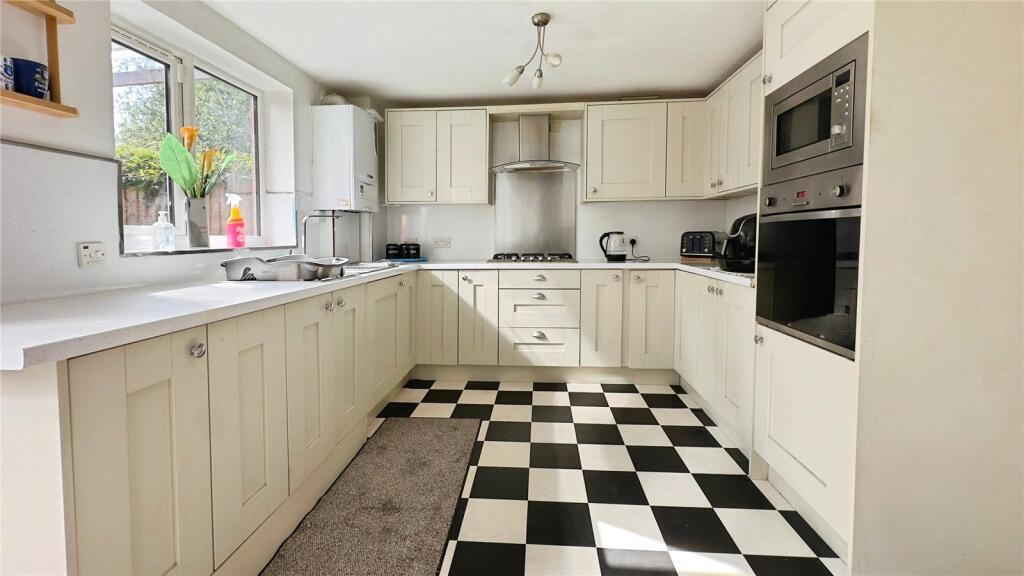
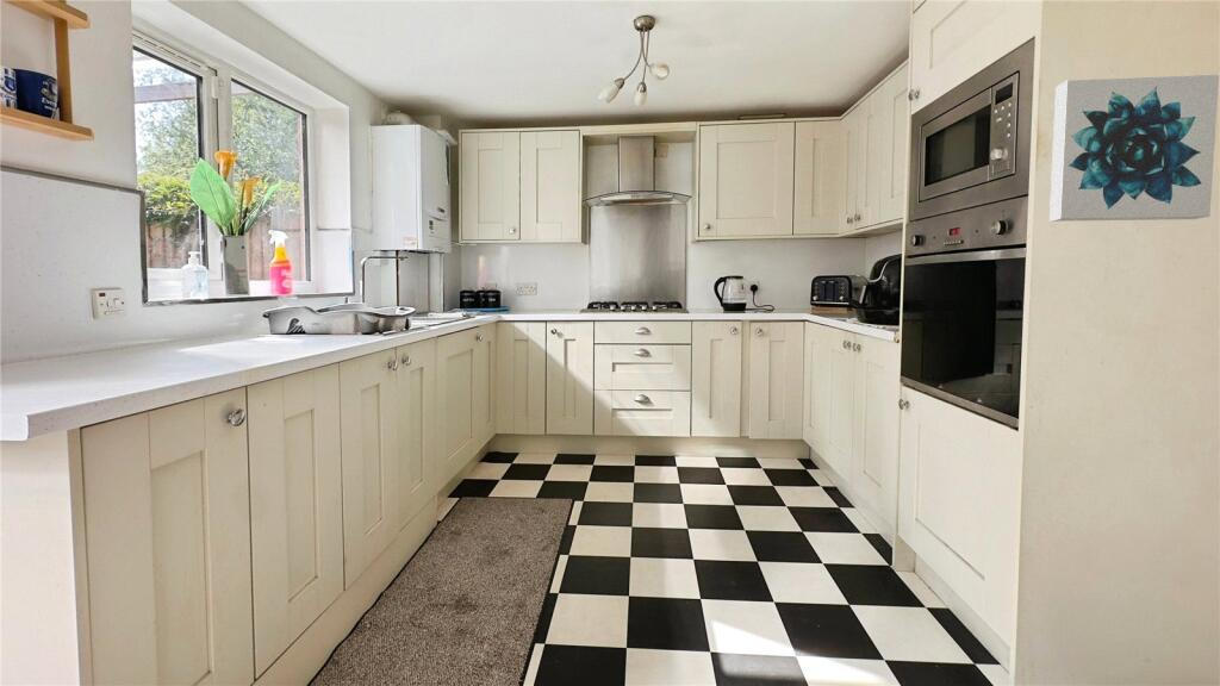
+ wall art [1048,74,1220,223]
